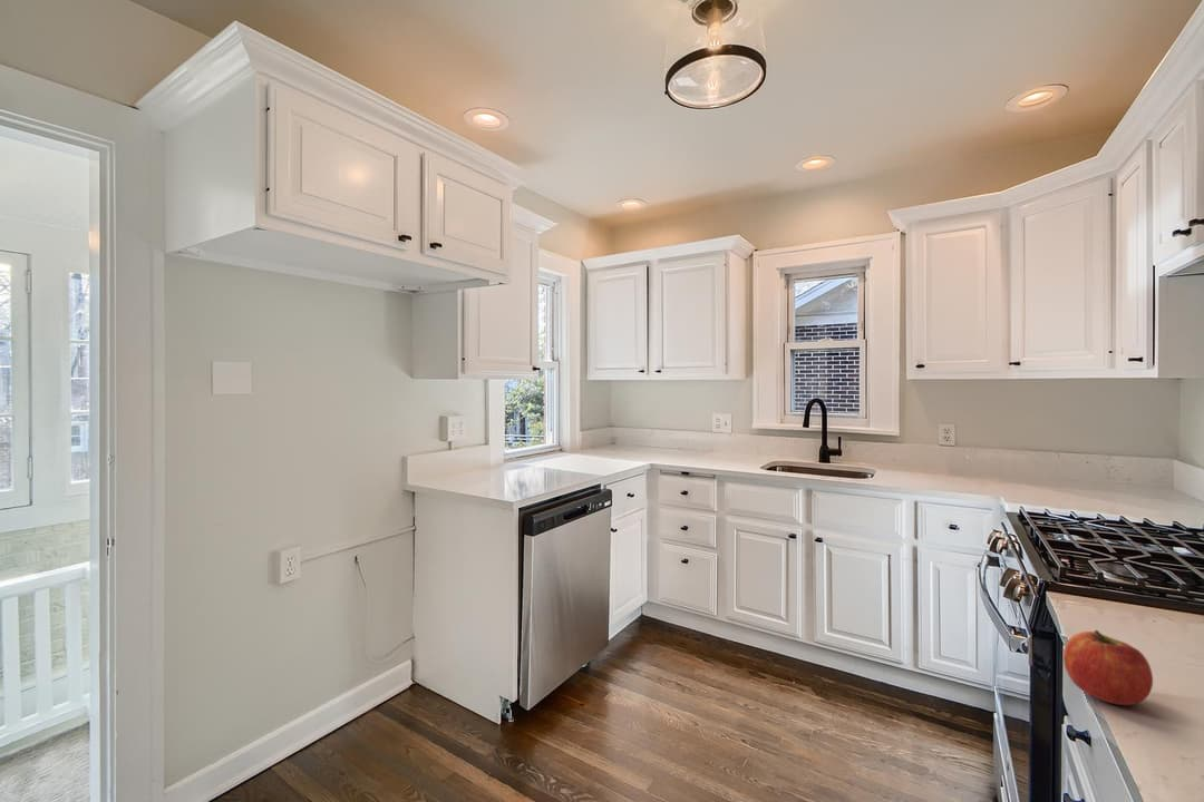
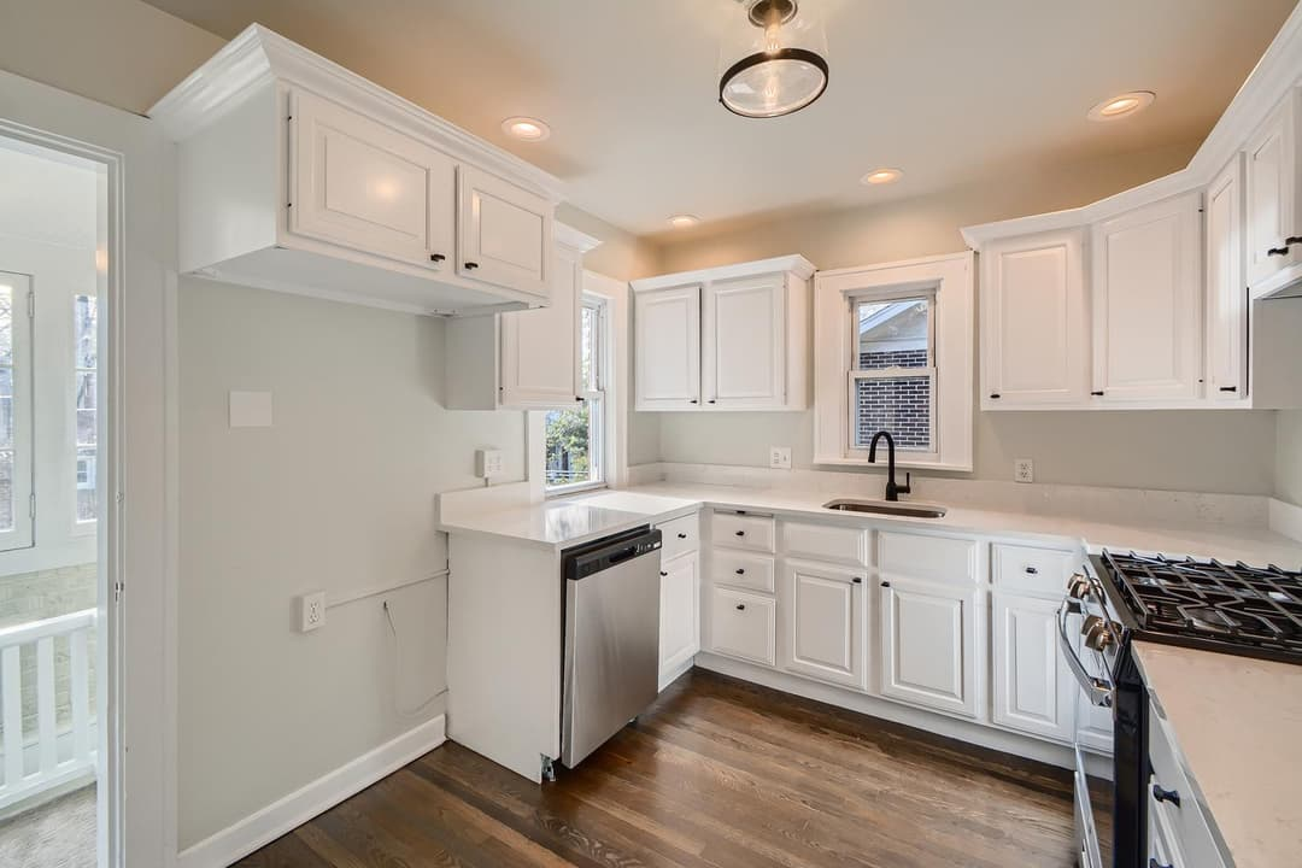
- apple [1062,629,1154,706]
